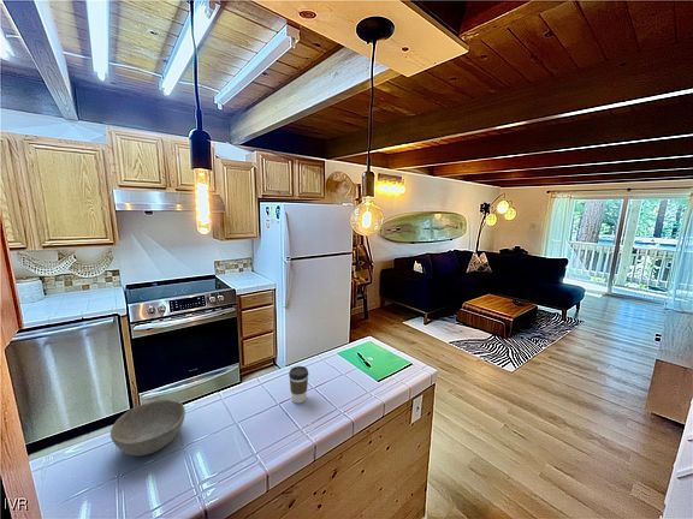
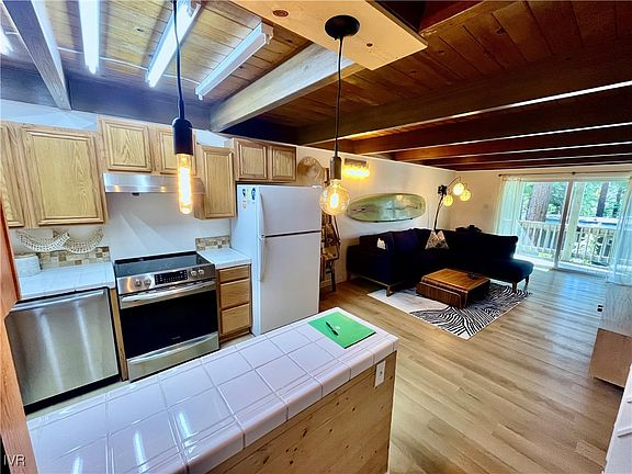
- coffee cup [288,365,309,405]
- bowl [109,398,186,457]
